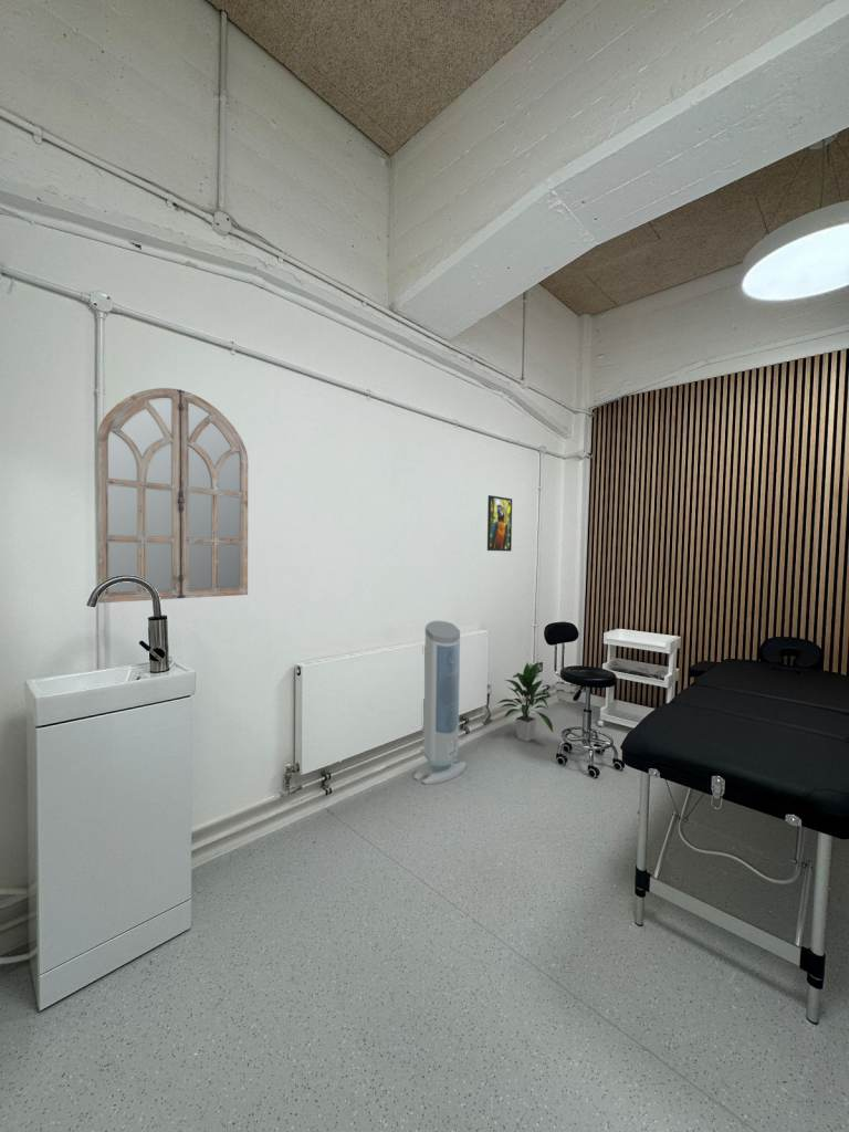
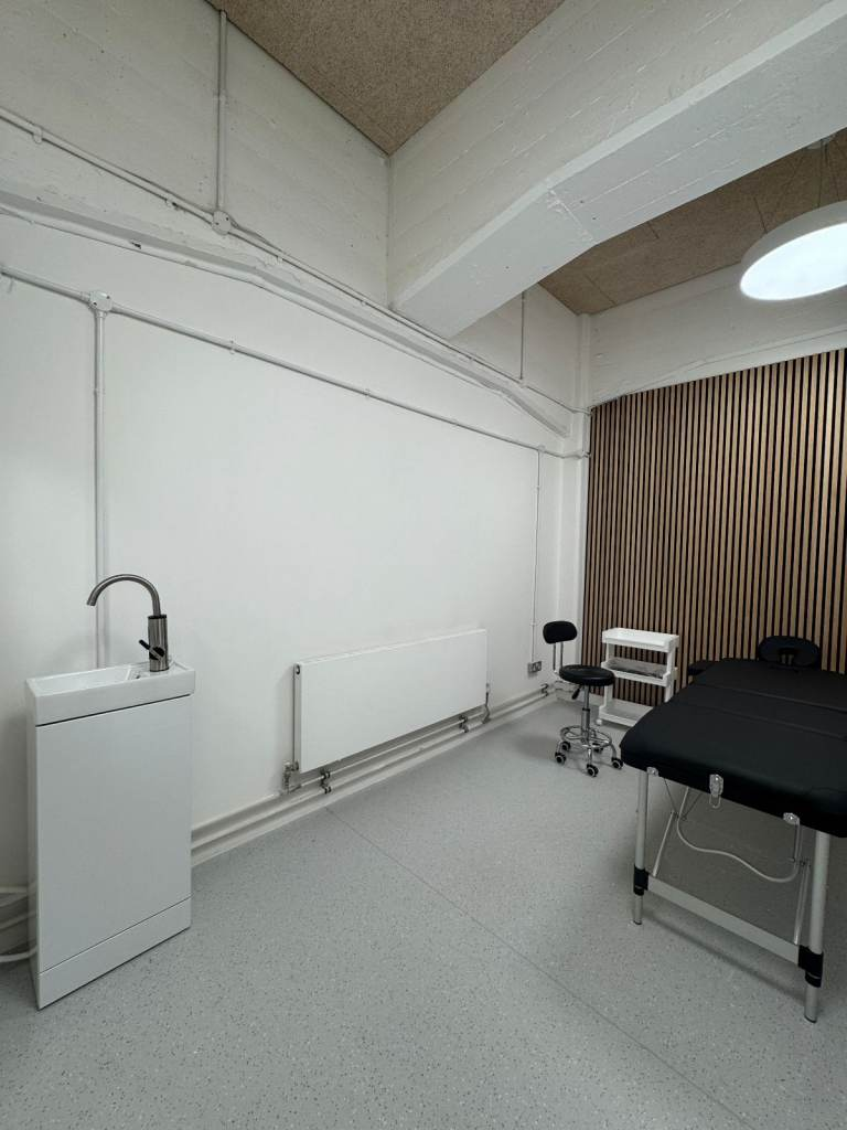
- air purifier [413,620,468,786]
- indoor plant [497,661,554,743]
- home mirror [96,387,249,604]
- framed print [486,494,513,553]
